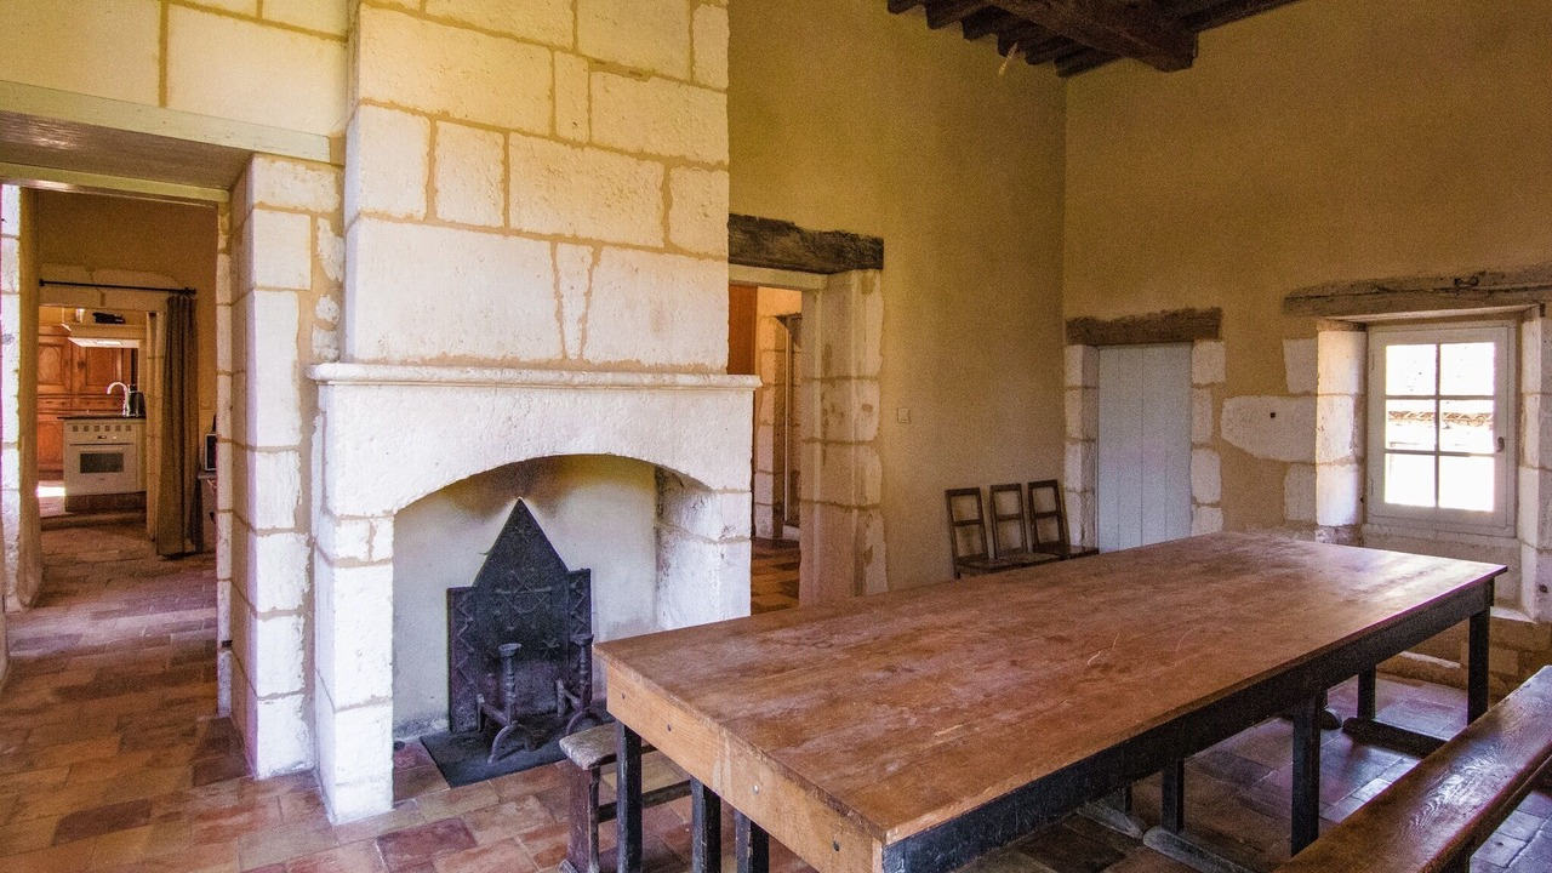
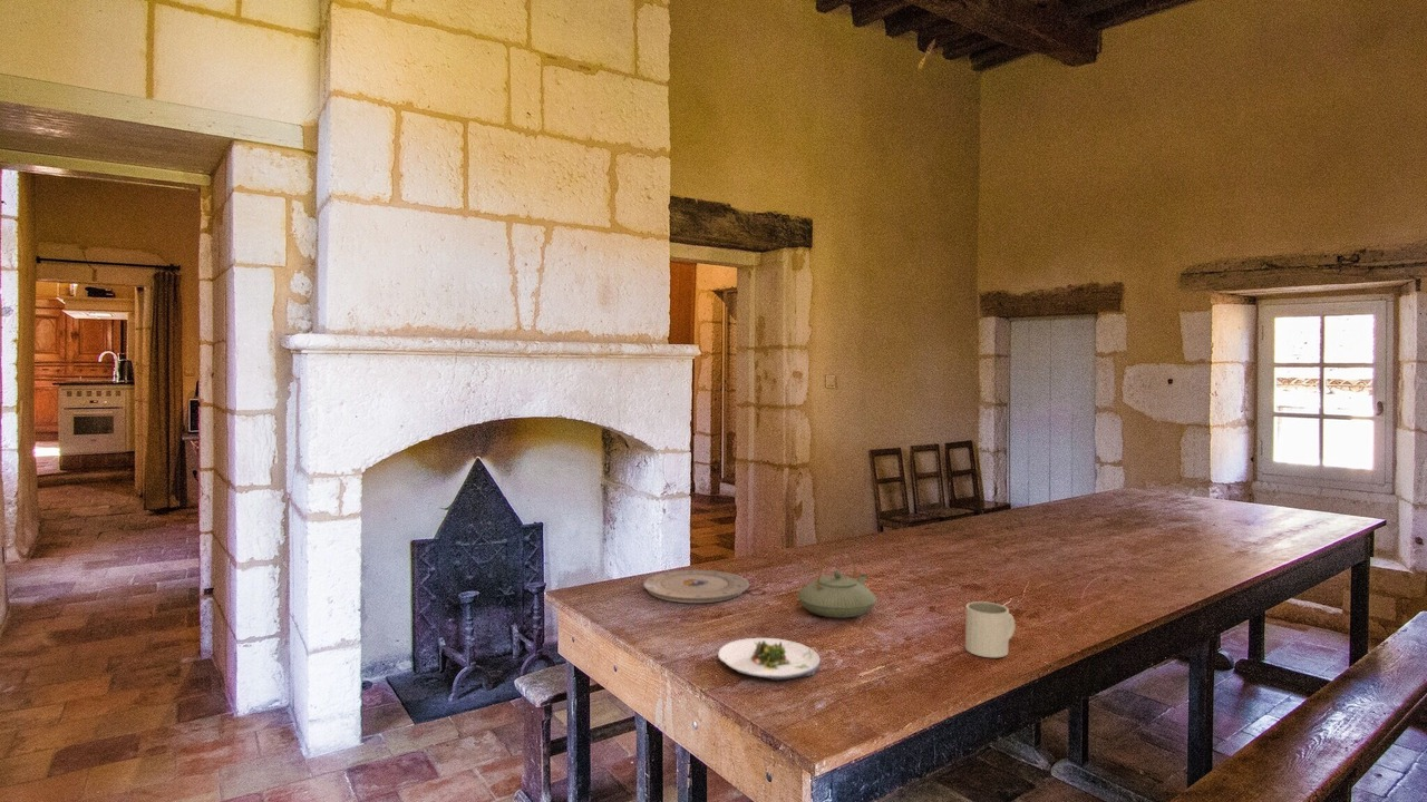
+ mug [964,600,1017,658]
+ salad plate [717,637,822,682]
+ teapot [796,548,878,618]
+ plate [642,569,750,604]
